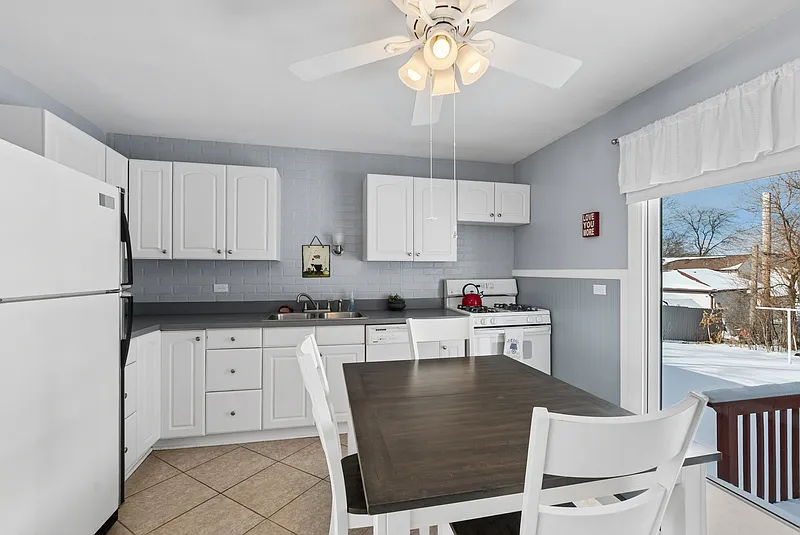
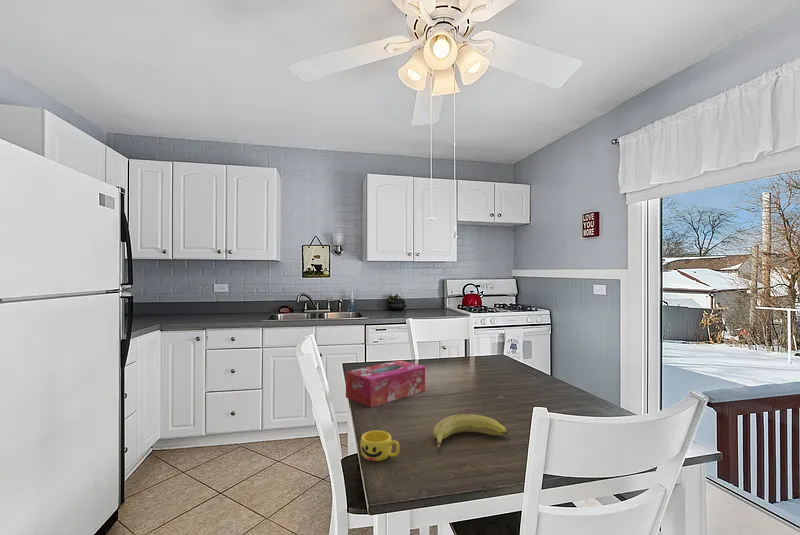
+ tissue box [345,359,426,408]
+ cup [359,430,401,462]
+ fruit [432,413,509,449]
